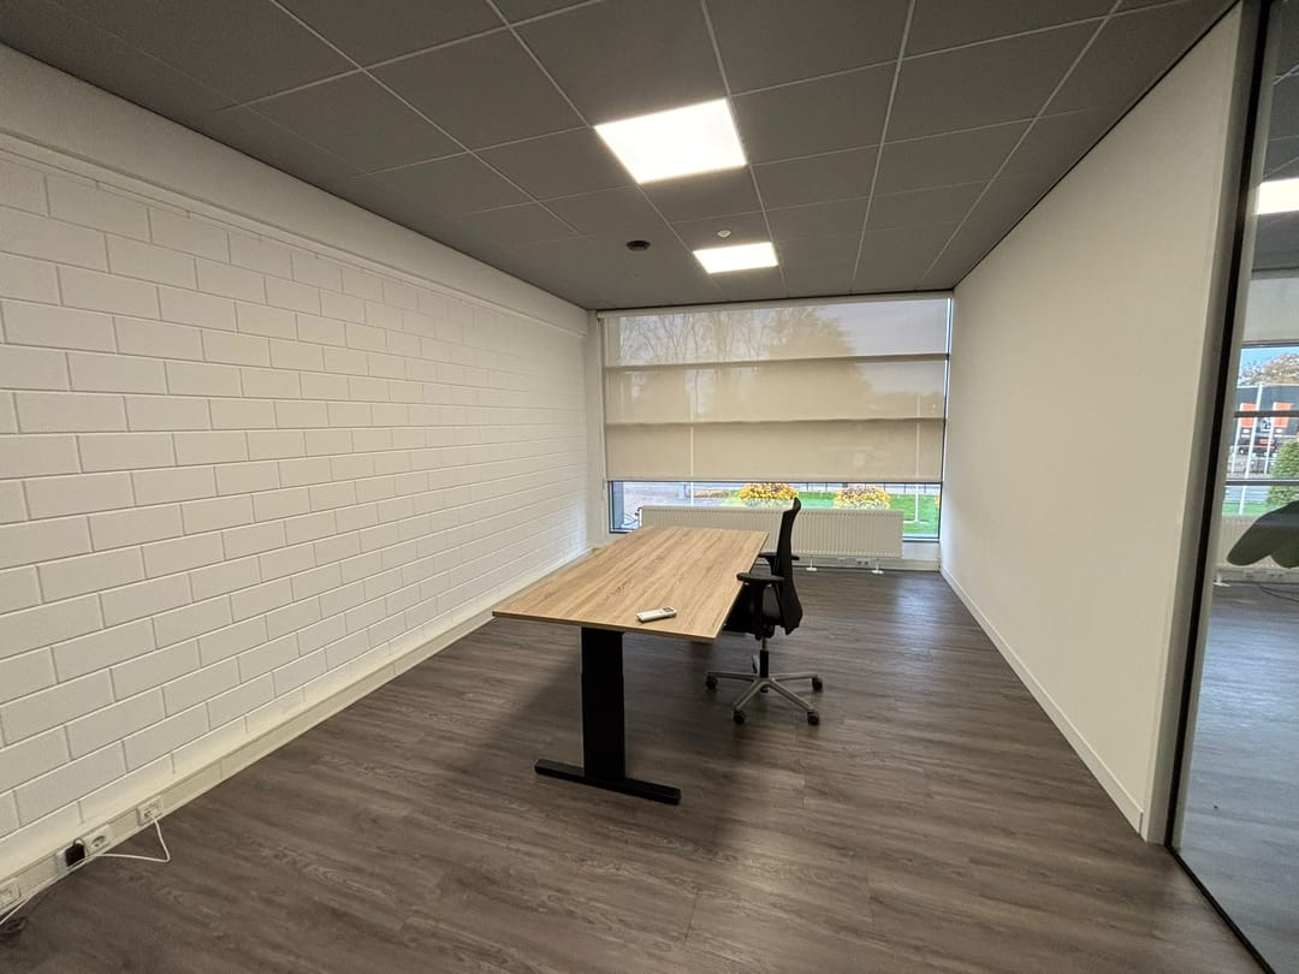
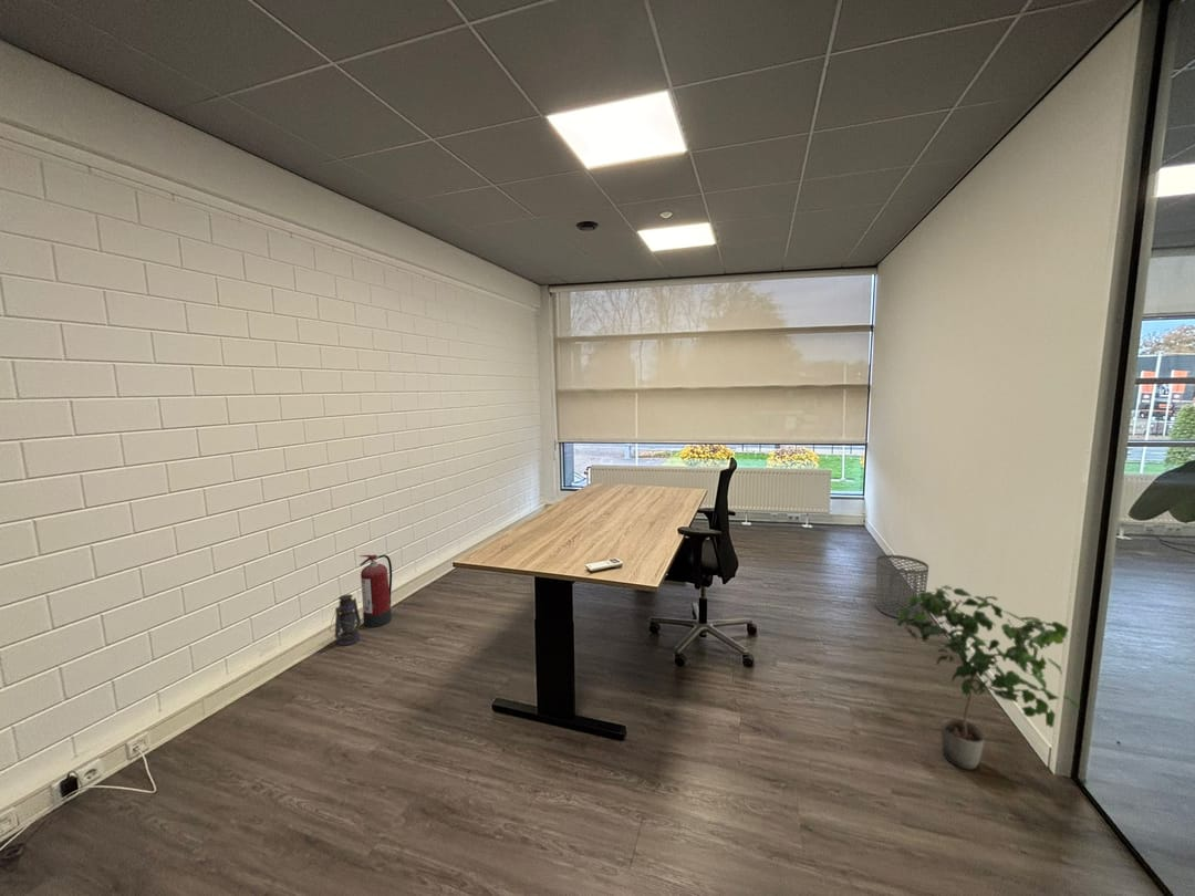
+ potted plant [893,584,1081,771]
+ lantern [329,593,362,647]
+ fire extinguisher [358,554,393,628]
+ waste bin [875,554,929,621]
